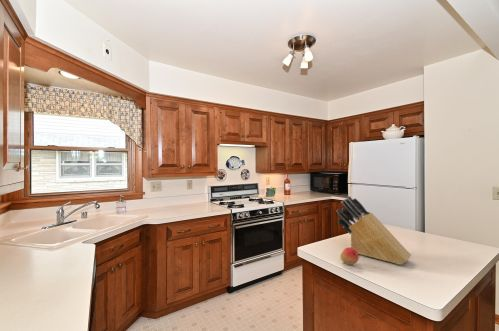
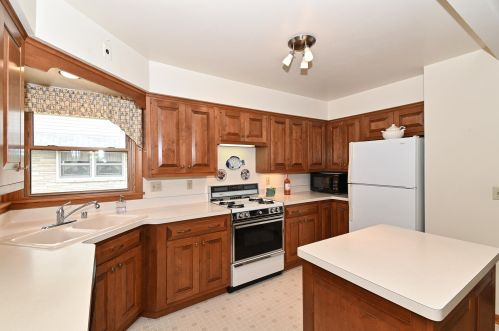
- fruit [339,247,360,266]
- knife block [335,195,412,266]
